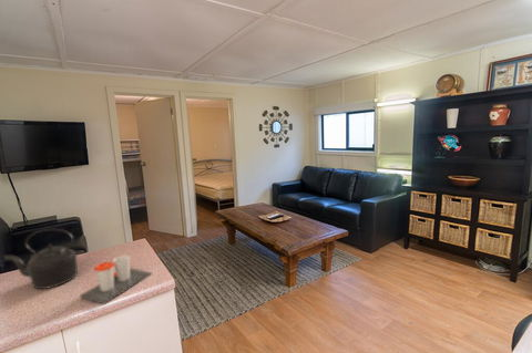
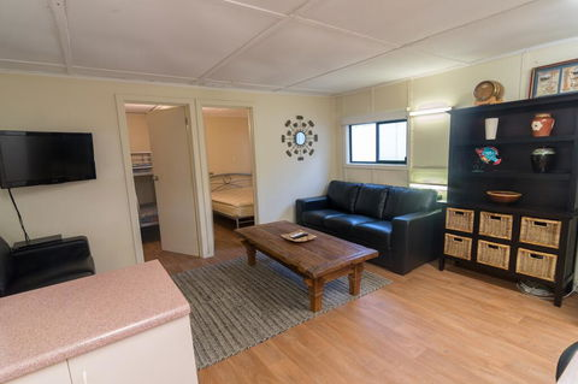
- kettle [2,228,79,290]
- cup [79,255,153,305]
